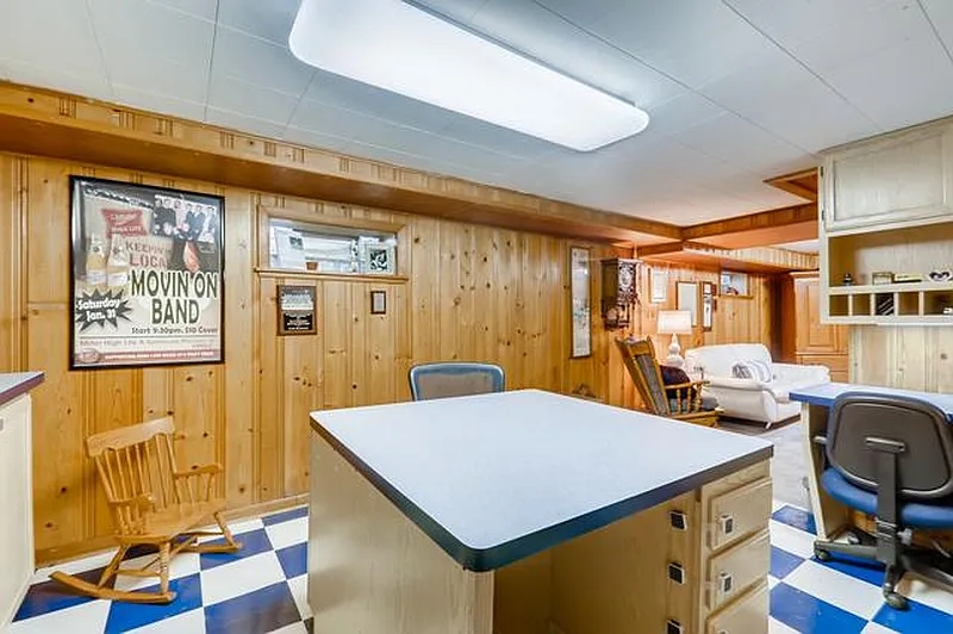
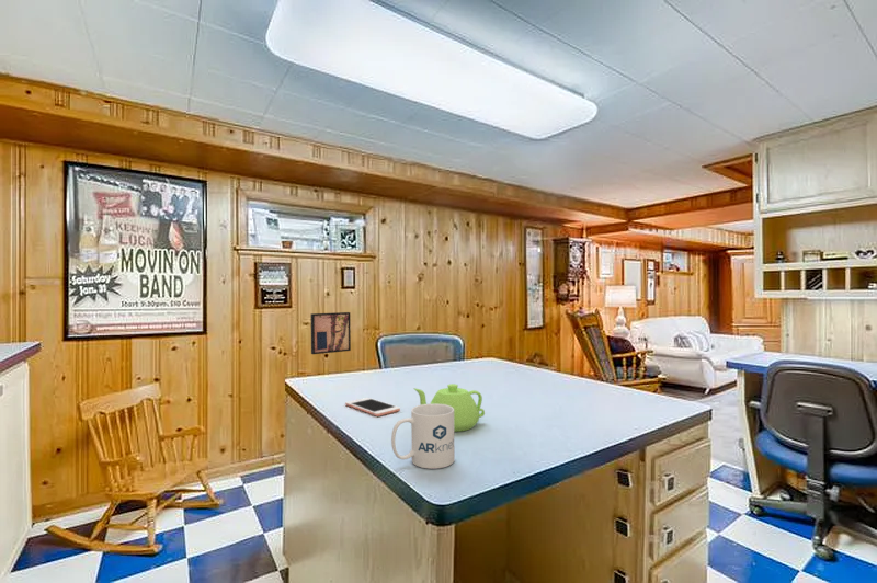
+ wall art [309,311,352,355]
+ teapot [412,382,486,433]
+ cell phone [344,397,401,418]
+ mug [390,403,456,470]
